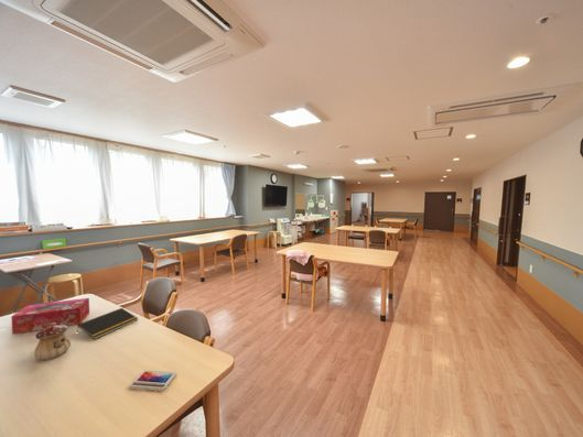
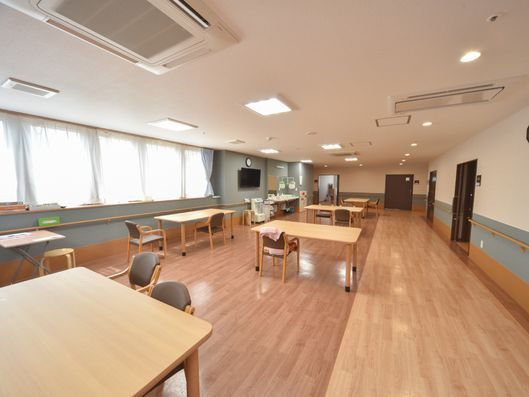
- teapot [33,323,72,361]
- tissue box [10,297,90,336]
- notepad [76,307,139,340]
- smartphone [129,369,177,391]
